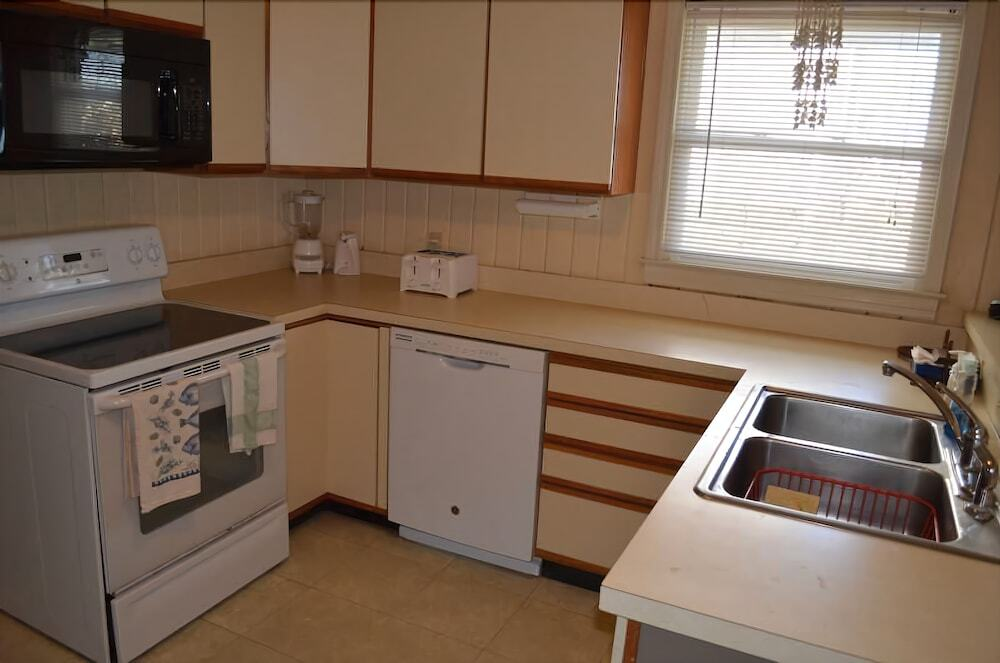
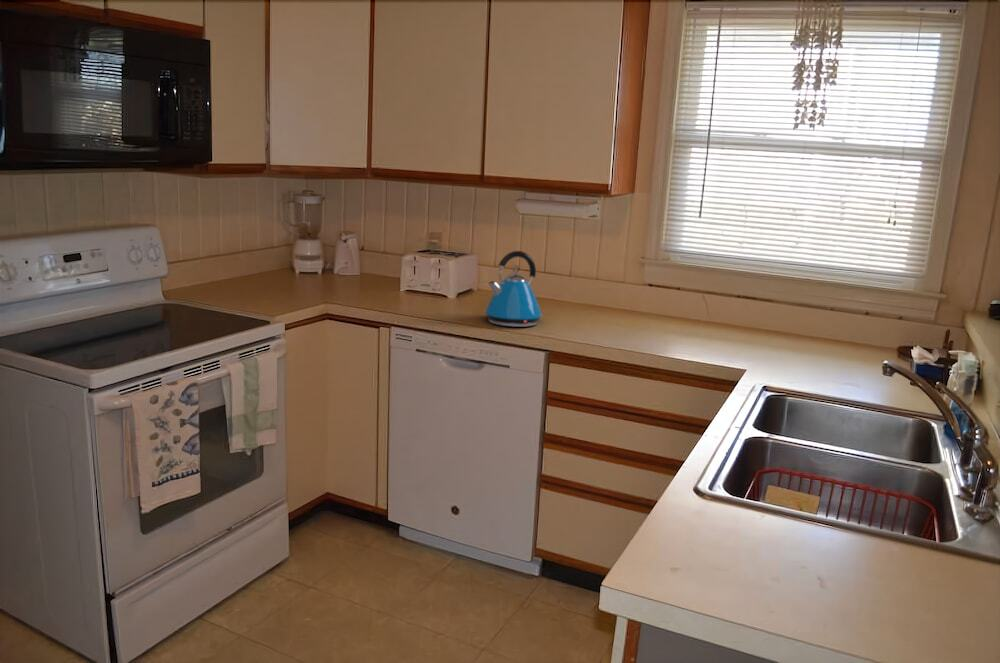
+ kettle [484,250,544,328]
